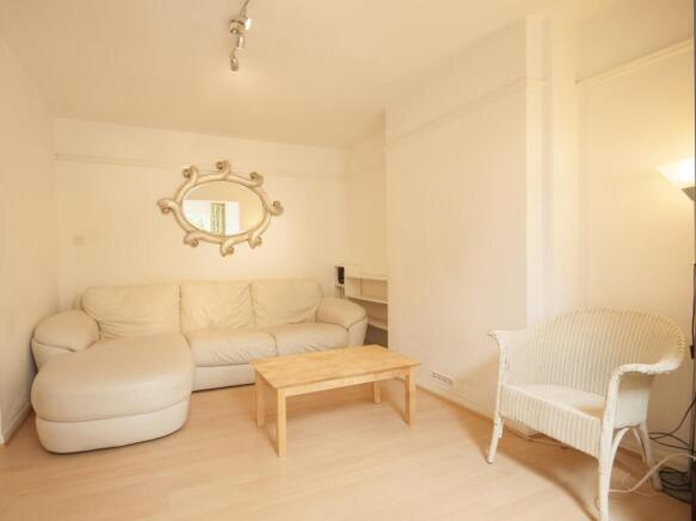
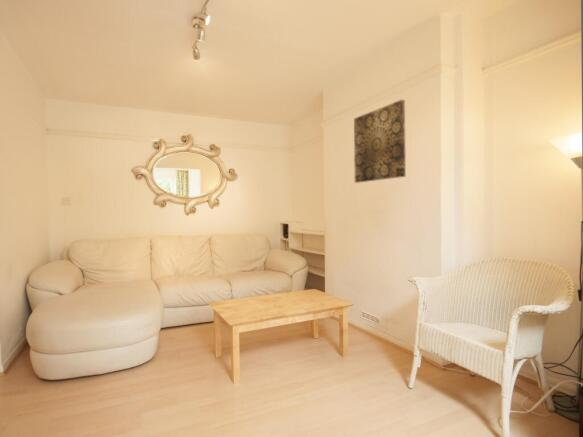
+ wall art [353,99,407,184]
